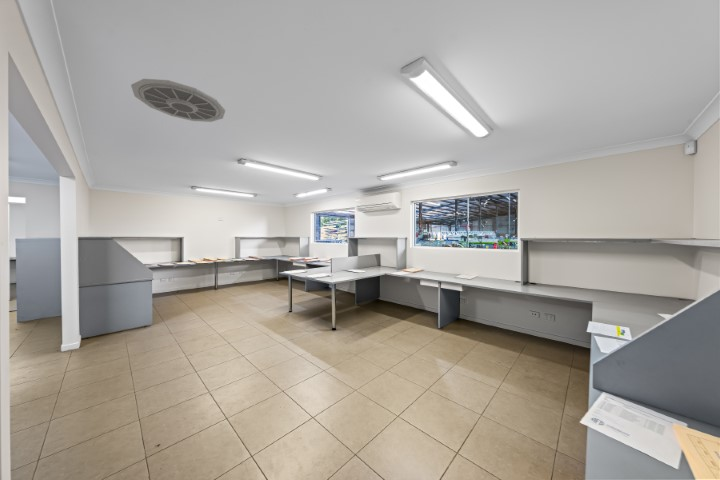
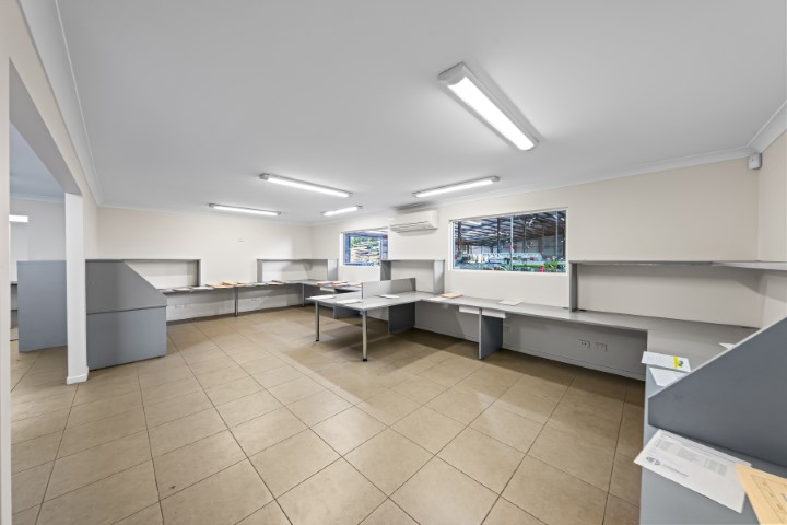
- ceiling vent [130,78,226,123]
